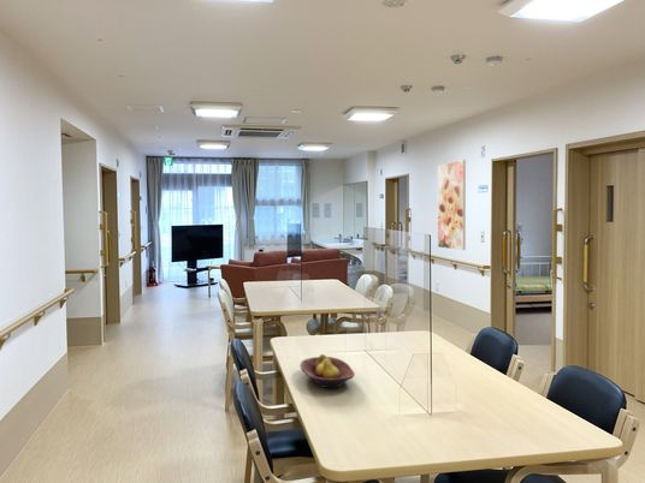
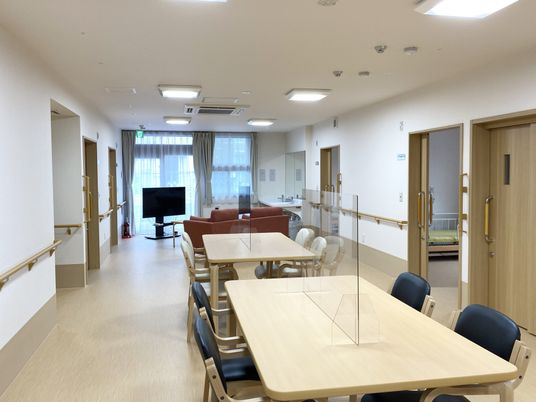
- fruit bowl [298,353,356,389]
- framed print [437,159,467,251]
